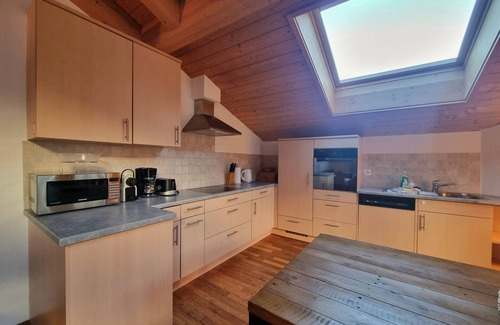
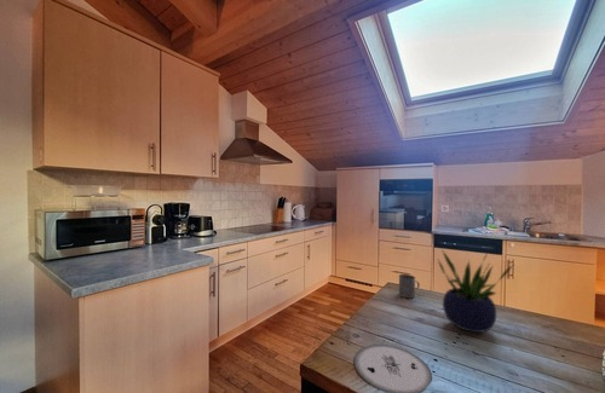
+ mug [398,273,421,299]
+ potted plant [437,250,514,334]
+ plate [353,343,433,393]
